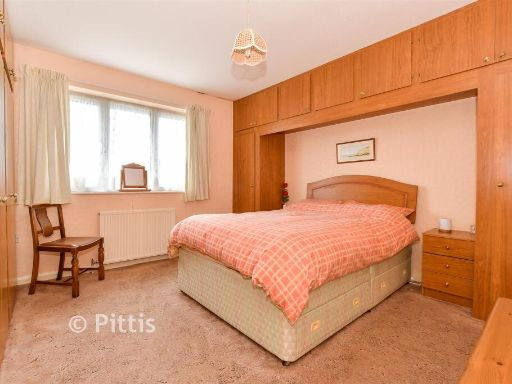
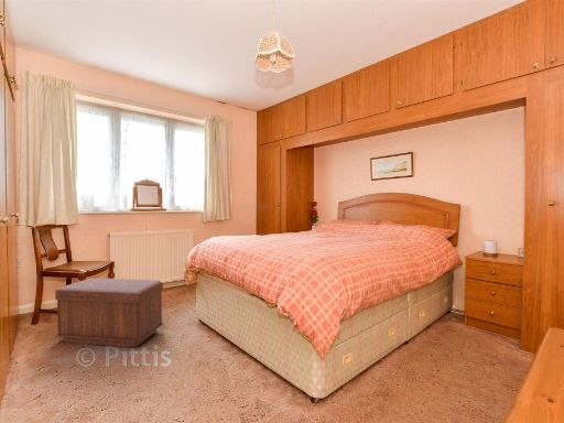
+ bench [54,278,164,348]
